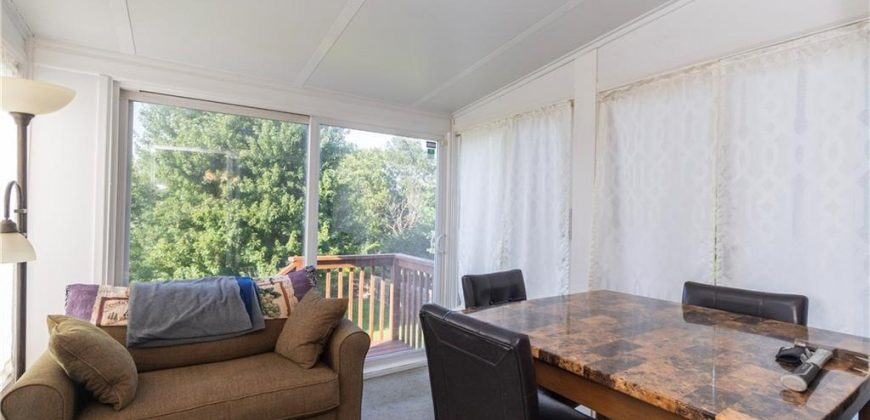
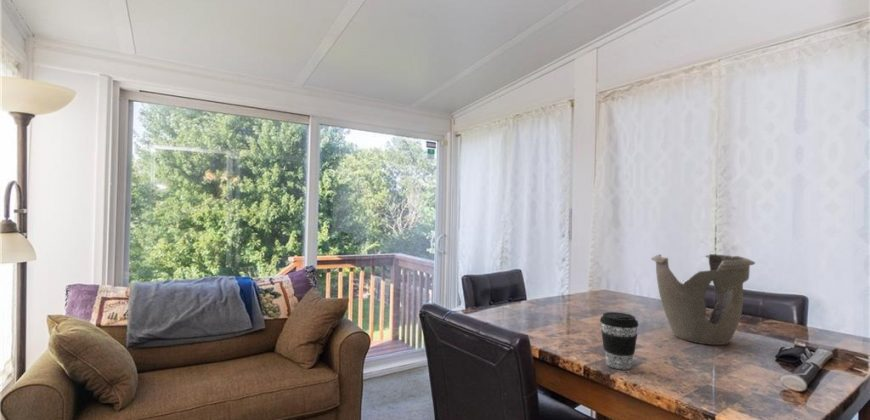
+ decorative bowl [650,253,756,346]
+ coffee cup [599,311,639,370]
